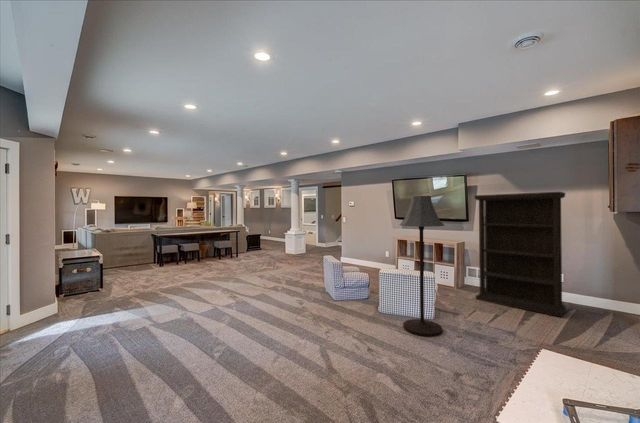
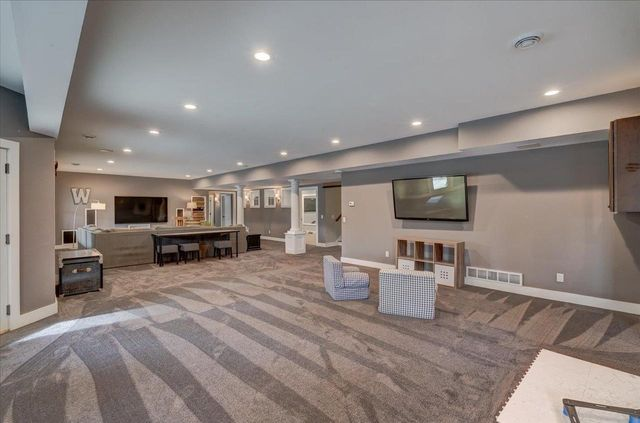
- floor lamp [399,195,445,337]
- bookcase [474,191,567,318]
